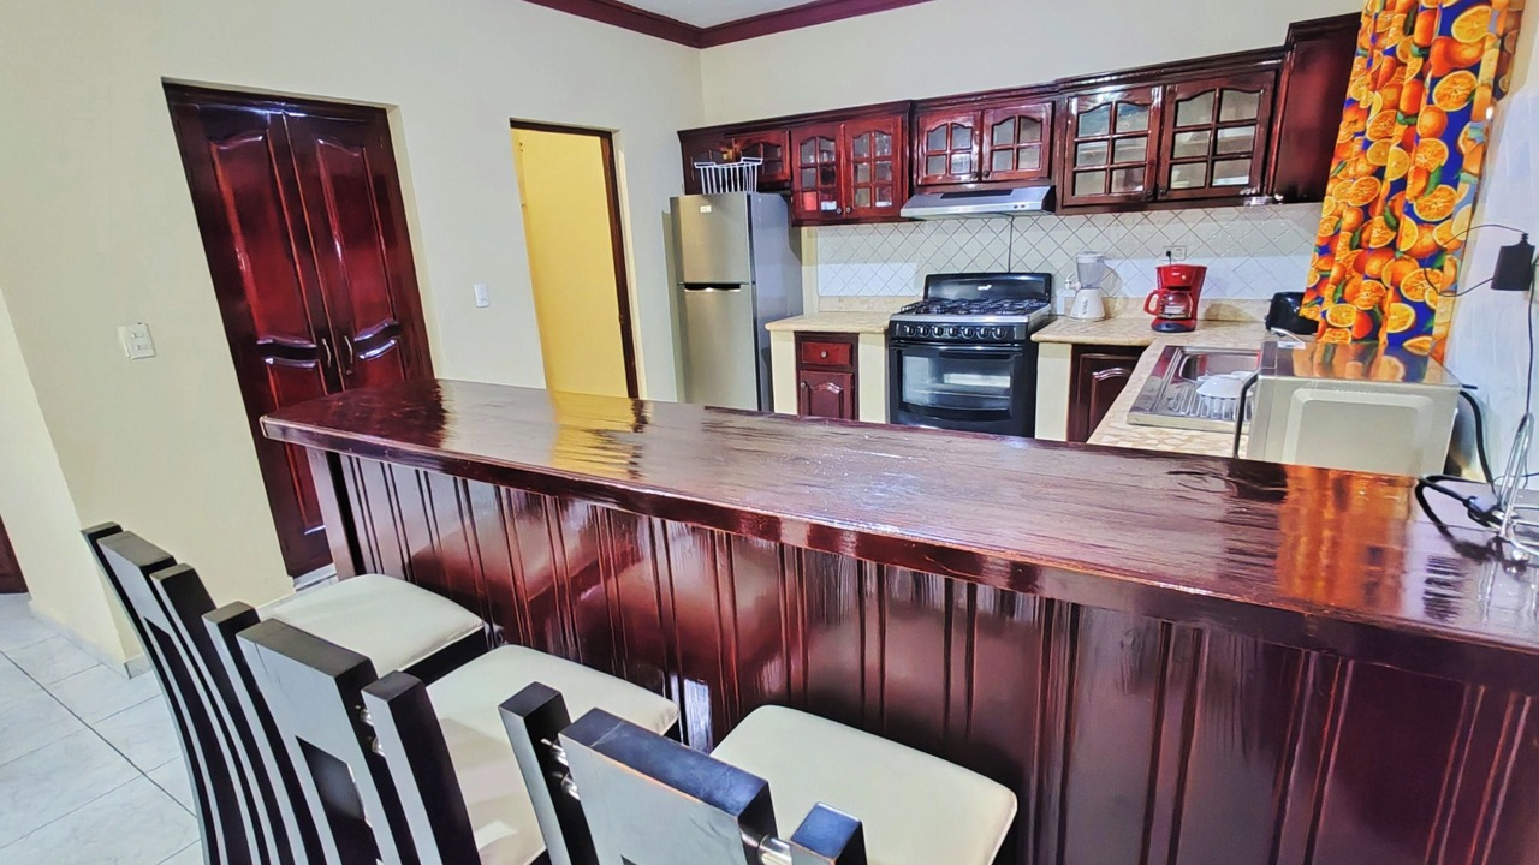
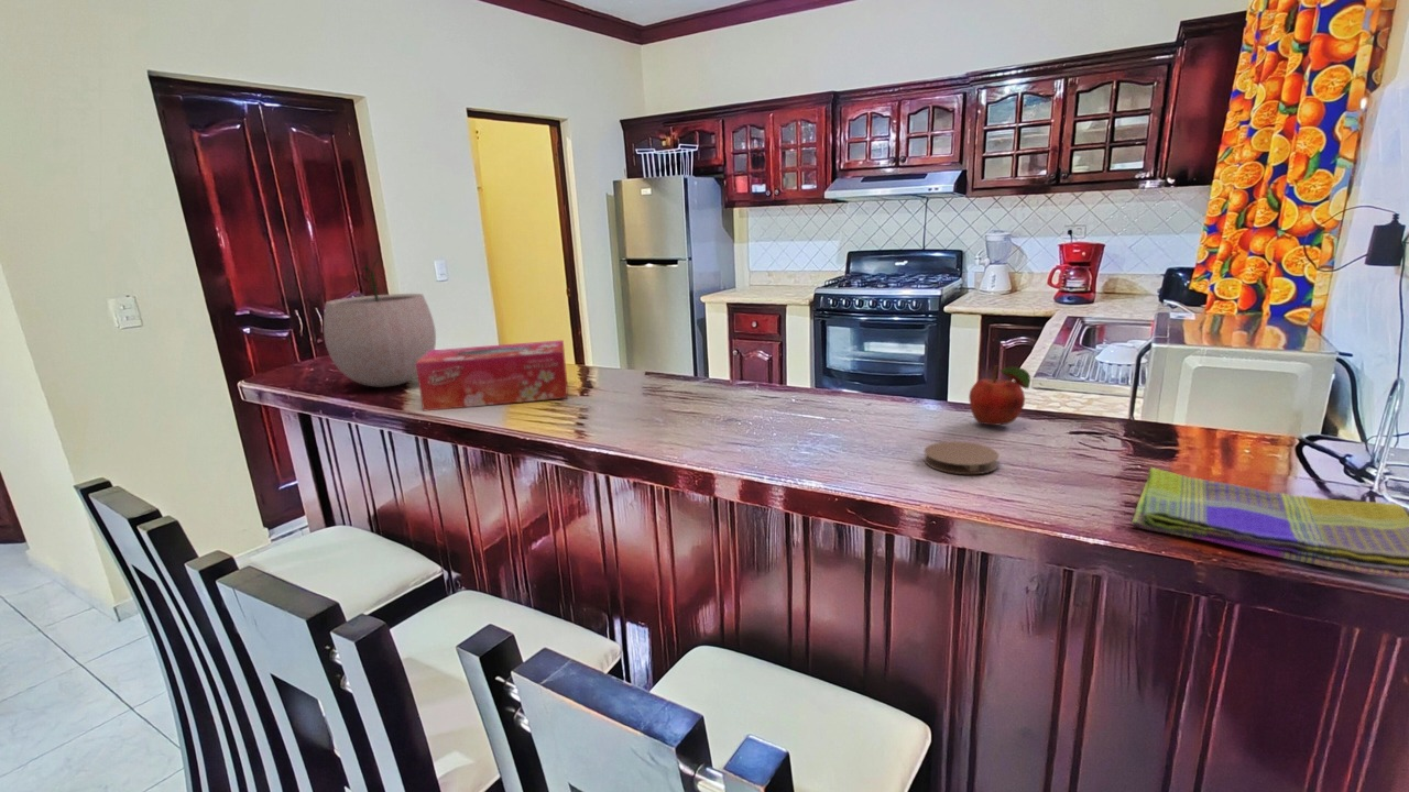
+ dish towel [1131,466,1409,581]
+ plant pot [323,257,437,388]
+ fruit [968,364,1031,427]
+ coaster [922,440,1000,475]
+ tissue box [416,339,568,413]
